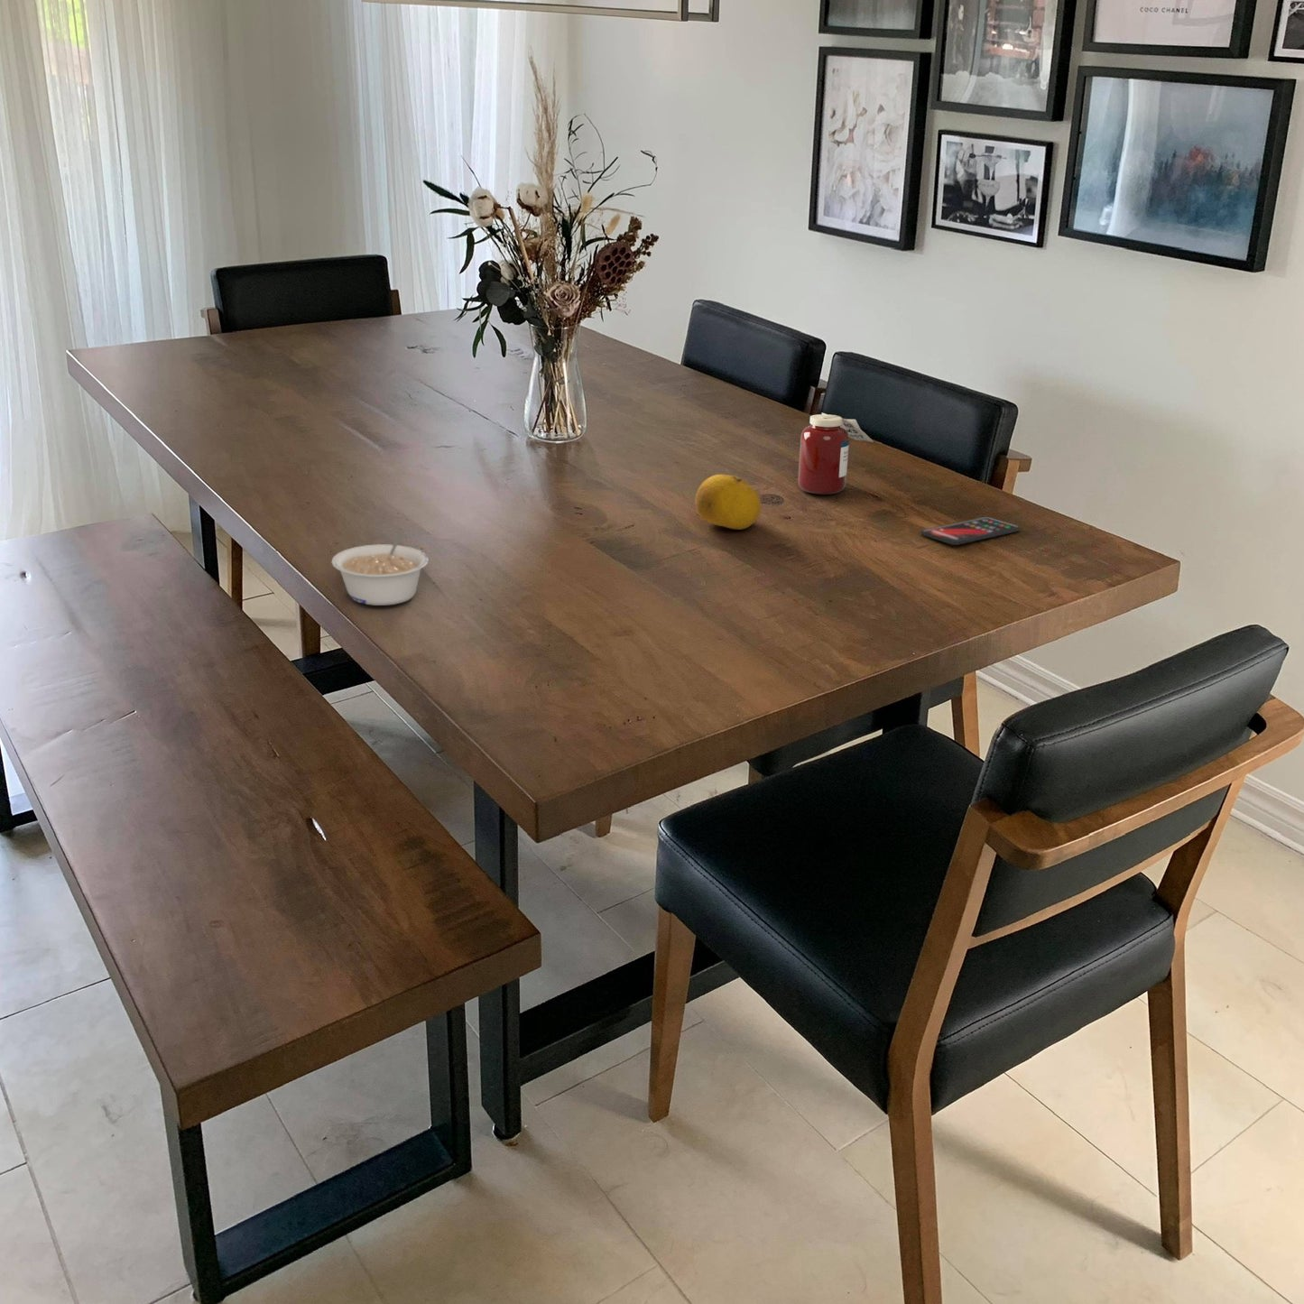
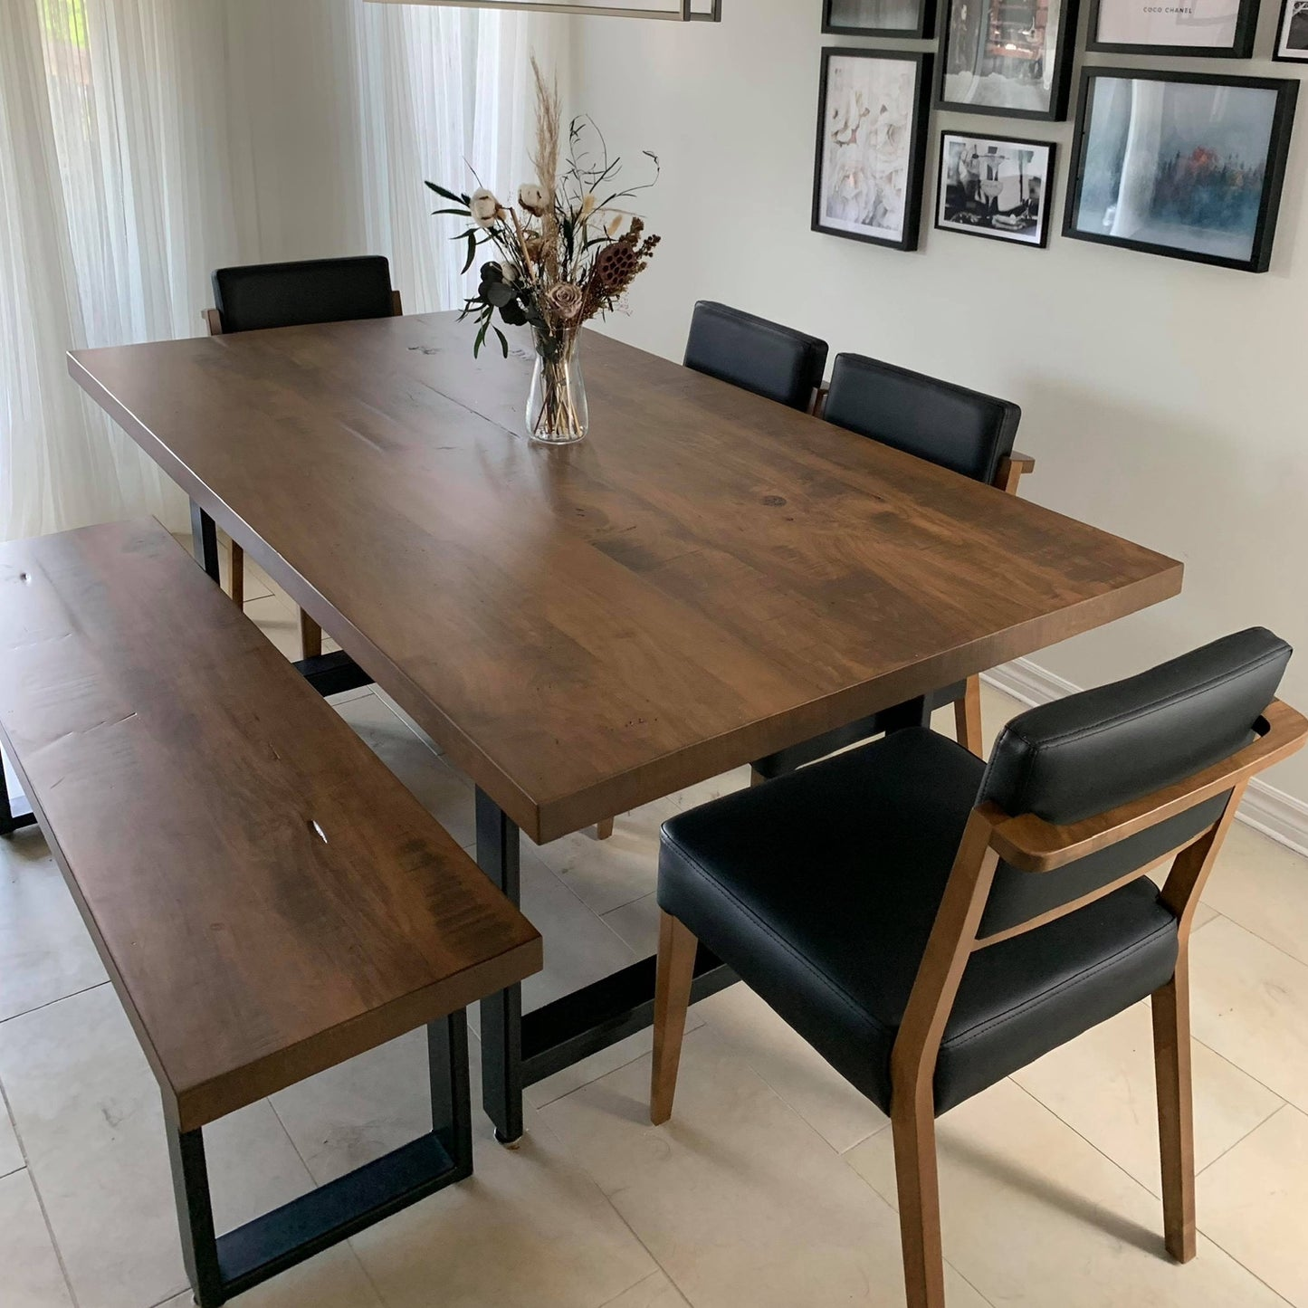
- legume [331,530,430,607]
- jar [796,412,874,496]
- fruit [694,474,762,530]
- smartphone [919,516,1021,546]
